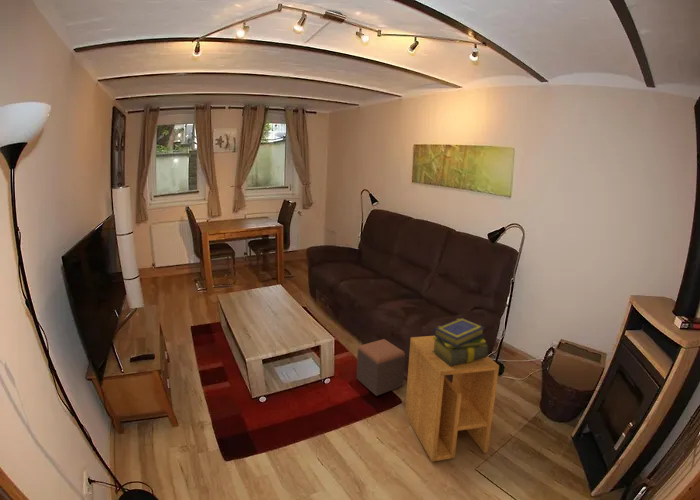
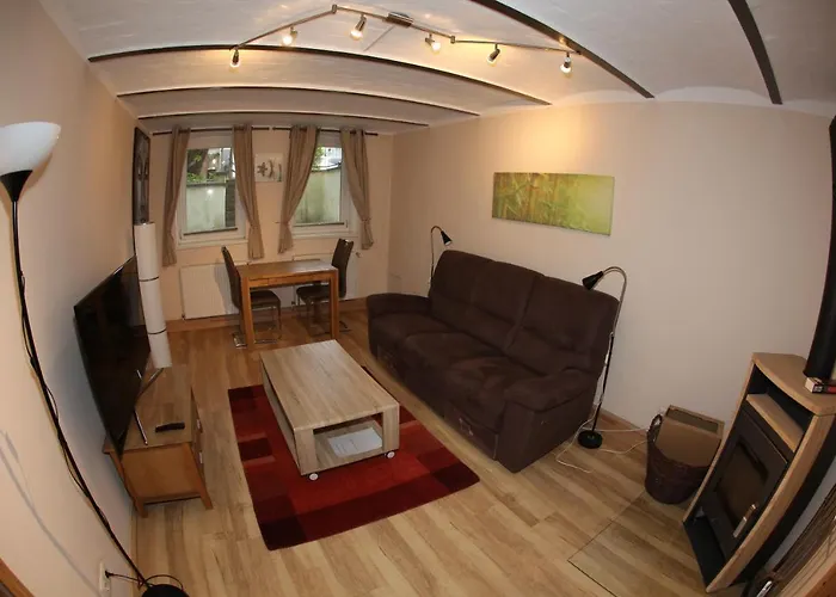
- footstool [356,338,406,397]
- stack of books [432,317,489,366]
- side table [404,335,500,463]
